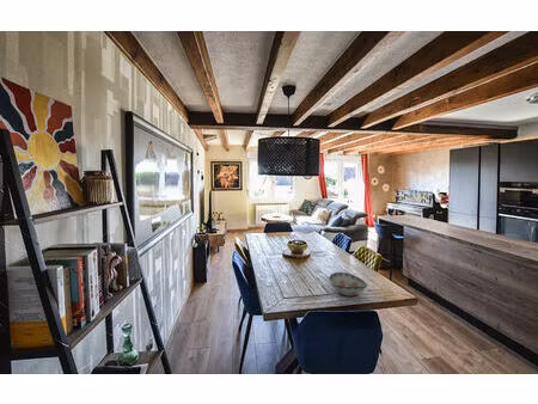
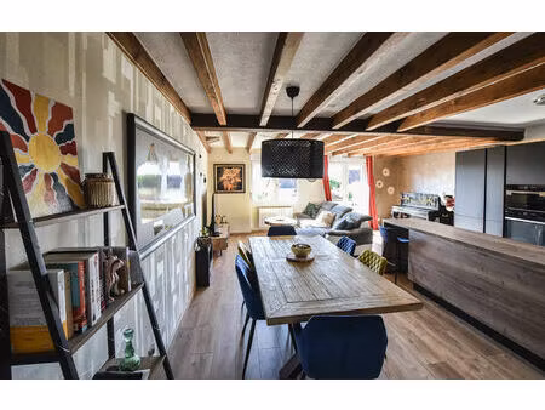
- decorative bowl [328,271,369,298]
